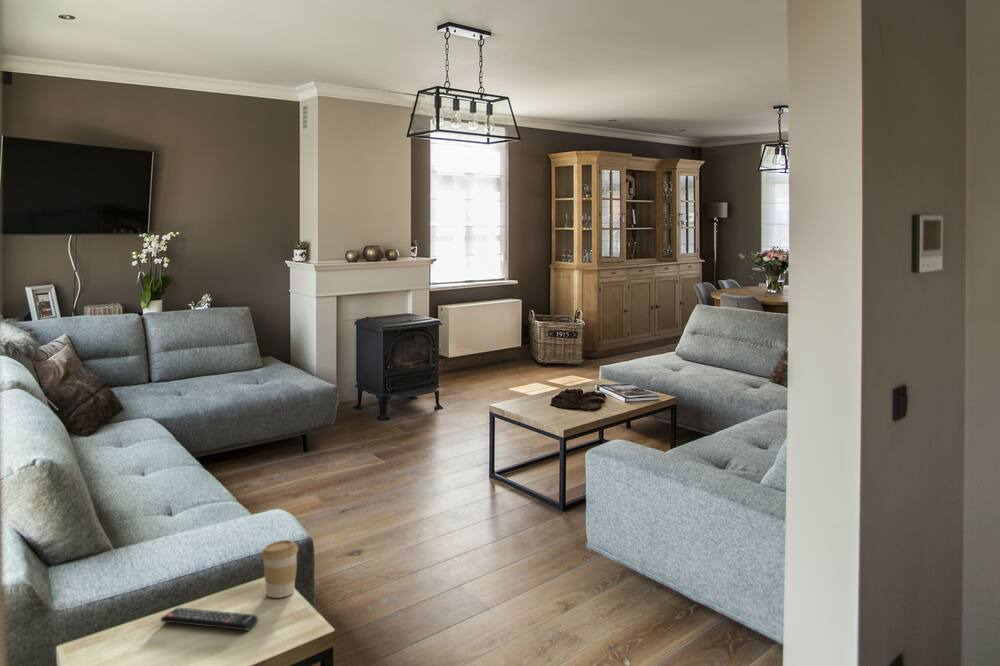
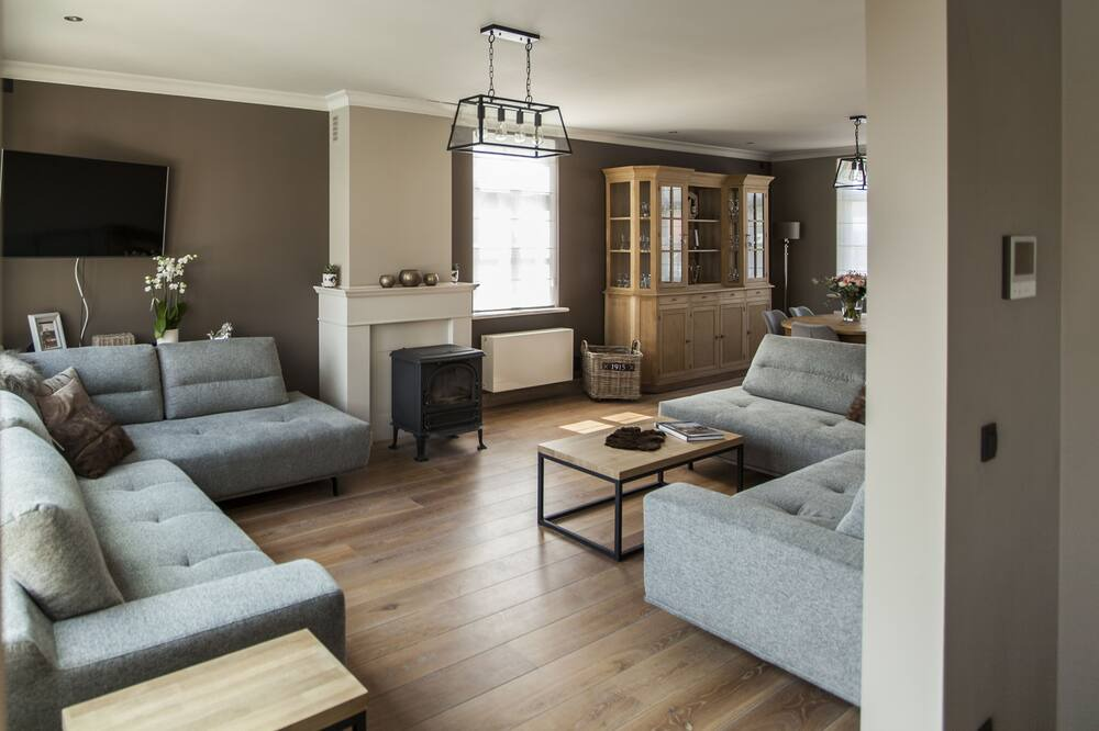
- remote control [160,607,259,632]
- coffee cup [260,539,299,599]
